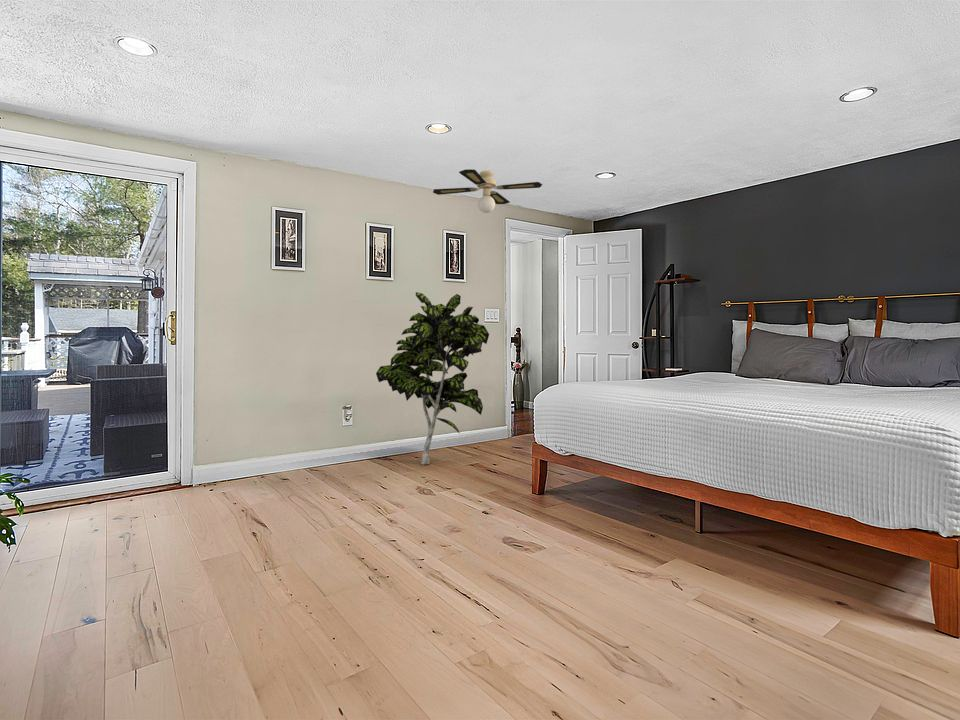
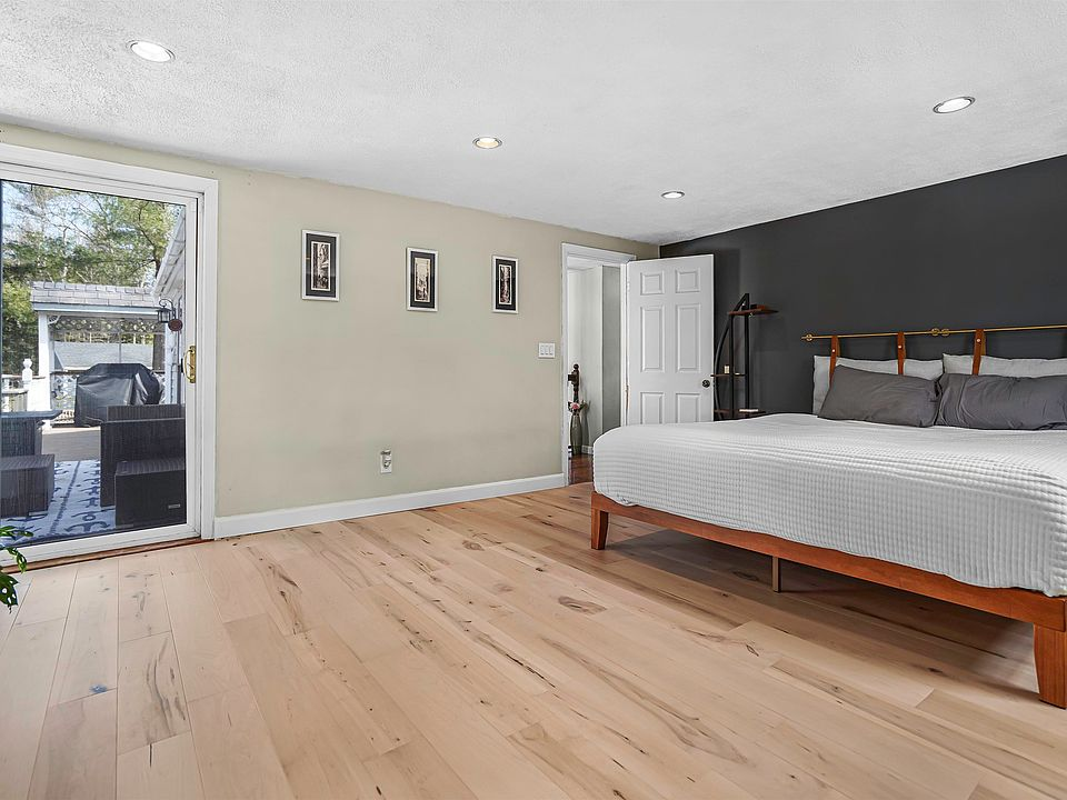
- indoor plant [375,291,490,465]
- ceiling fan [432,168,543,214]
